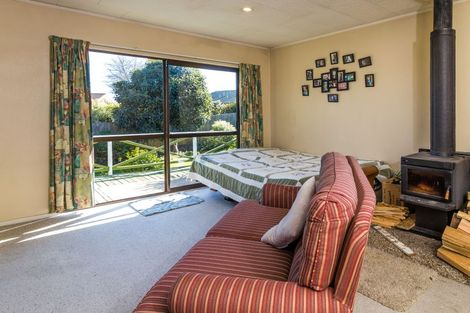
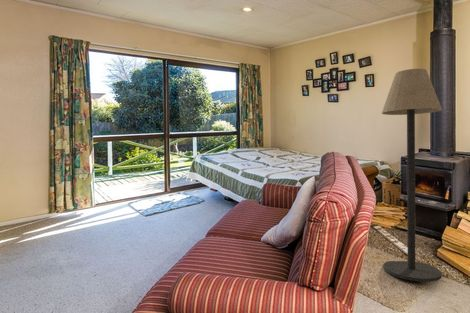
+ floor lamp [381,68,443,283]
